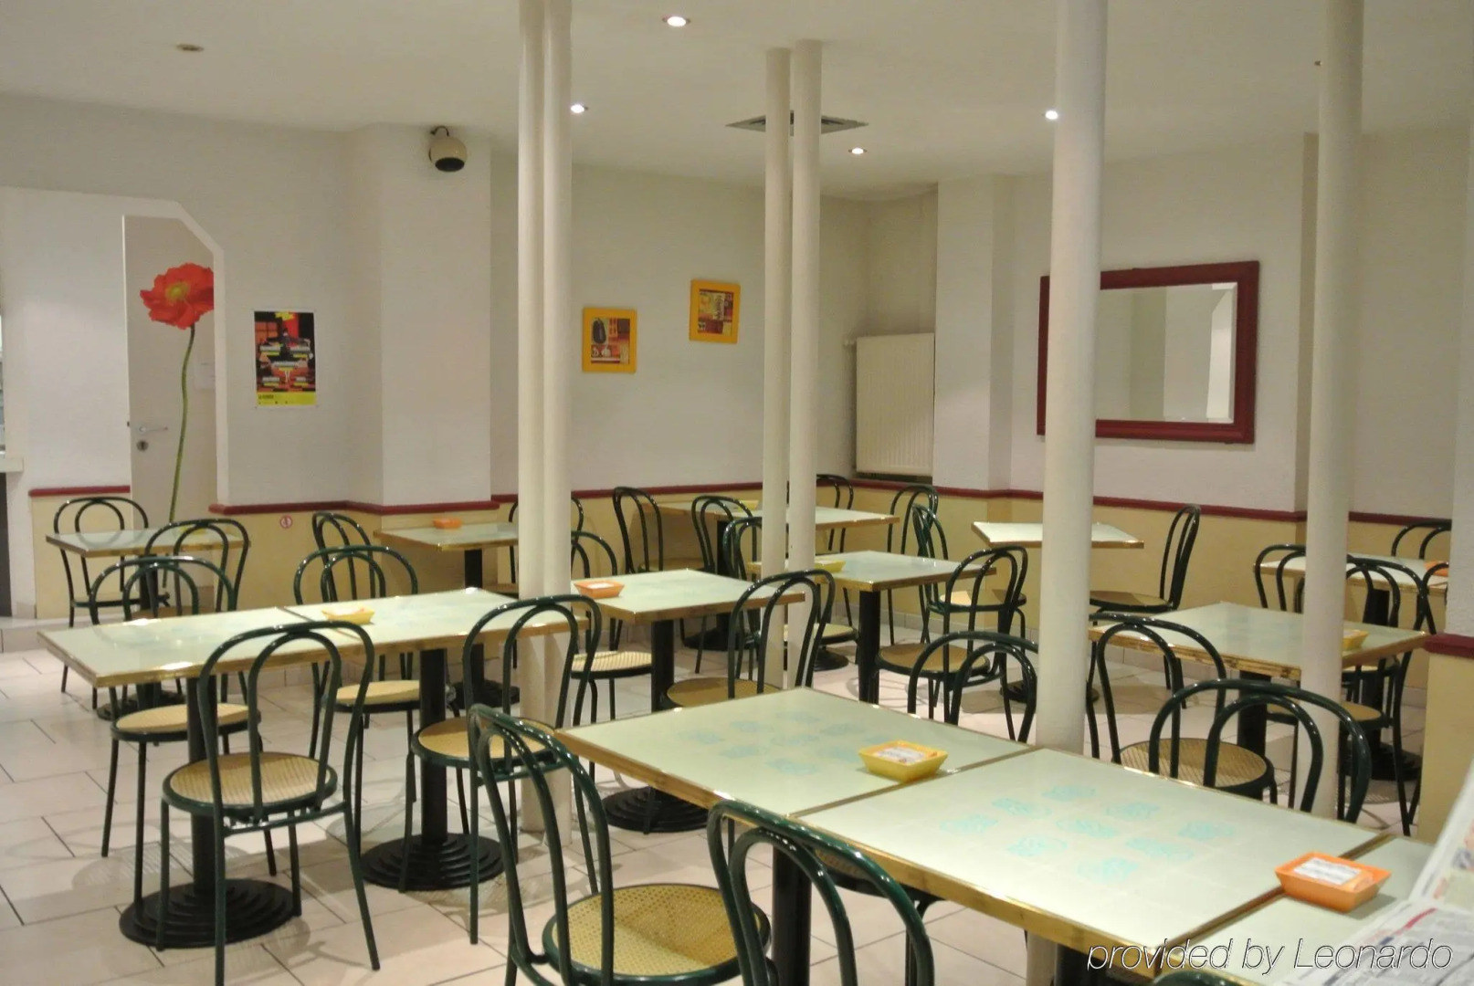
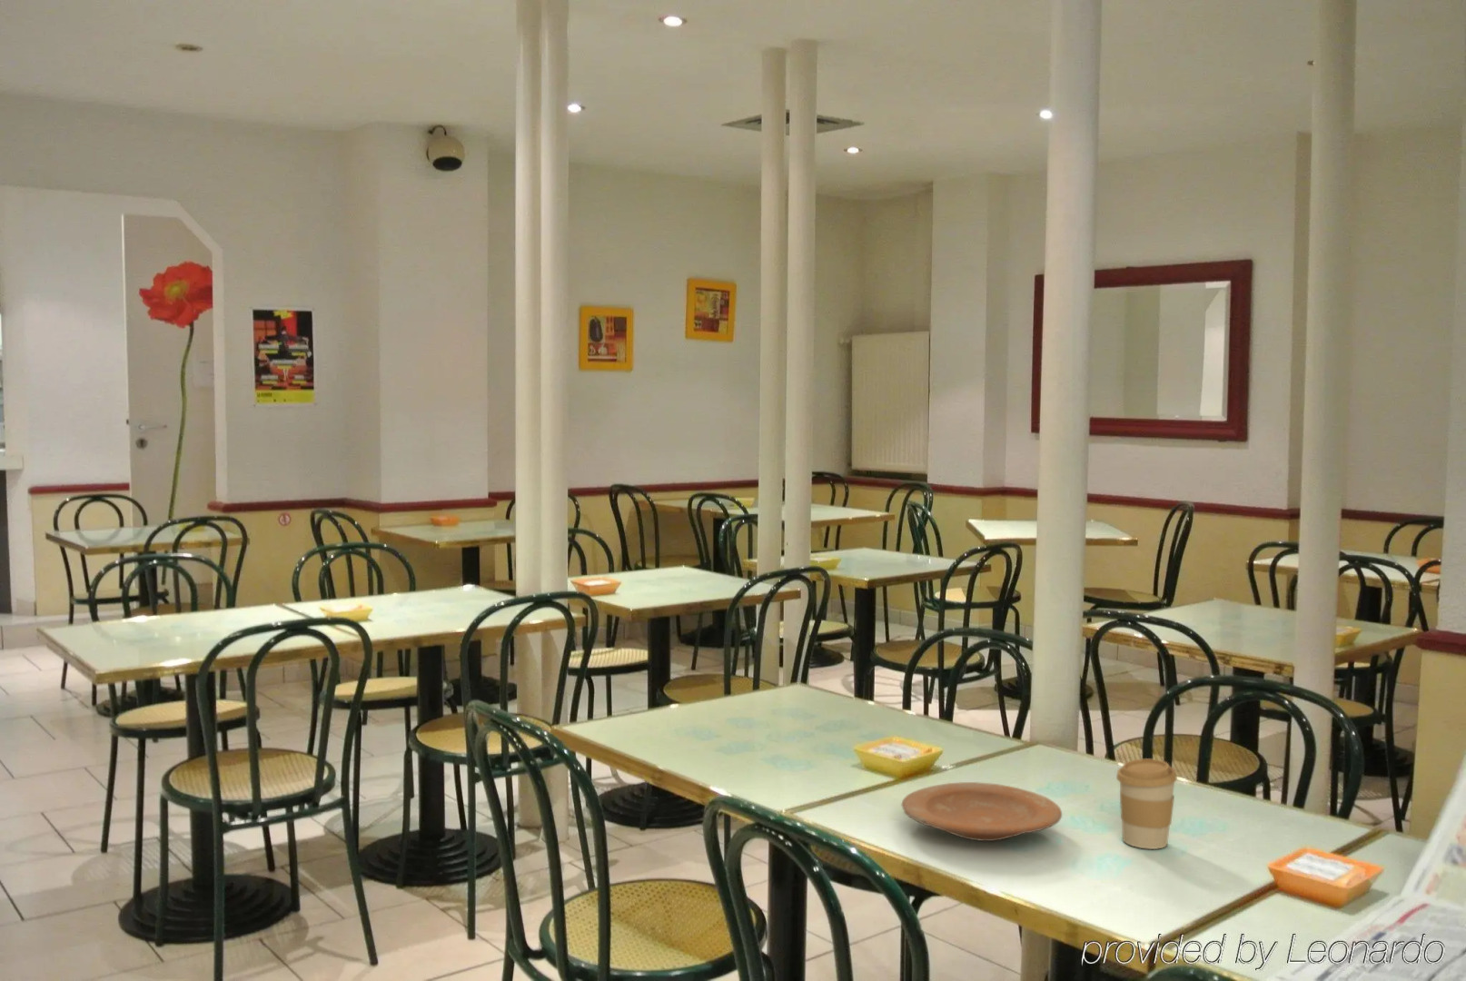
+ plate [901,781,1063,842]
+ coffee cup [1116,759,1178,851]
